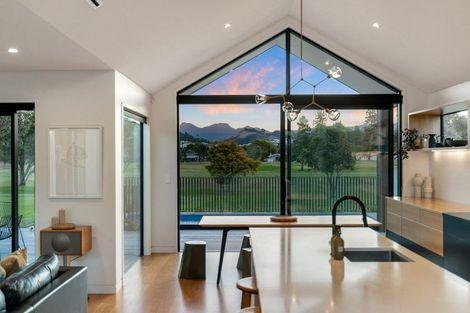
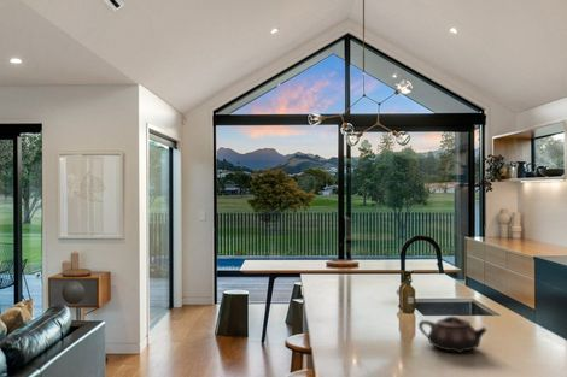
+ teapot [417,316,489,354]
